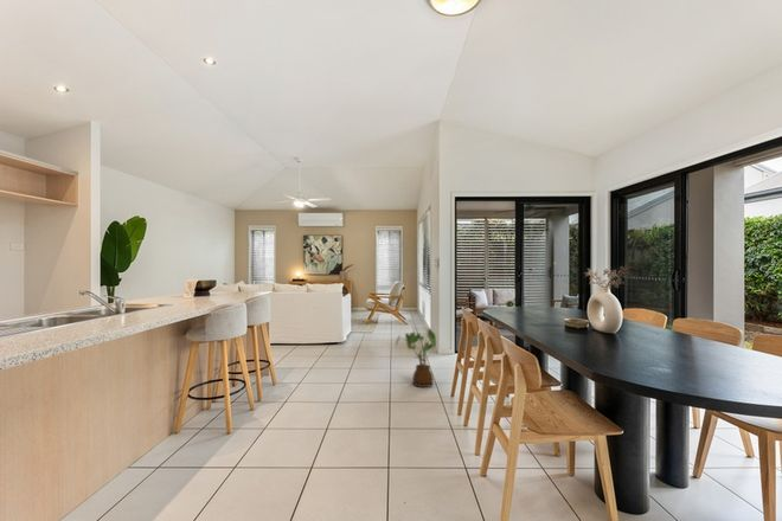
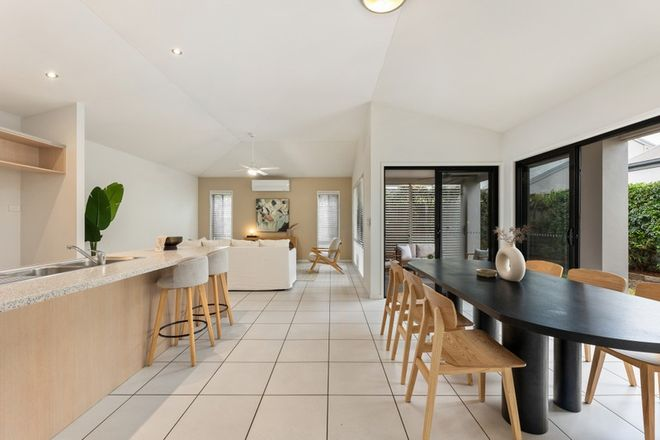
- house plant [395,327,437,388]
